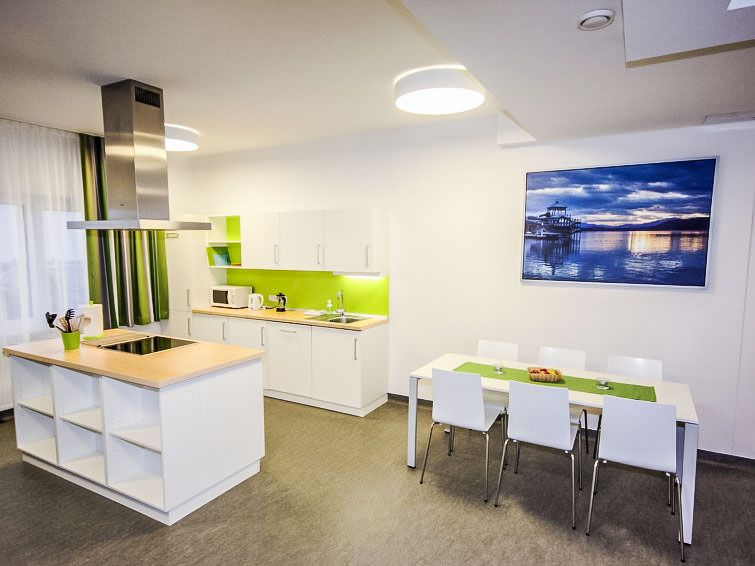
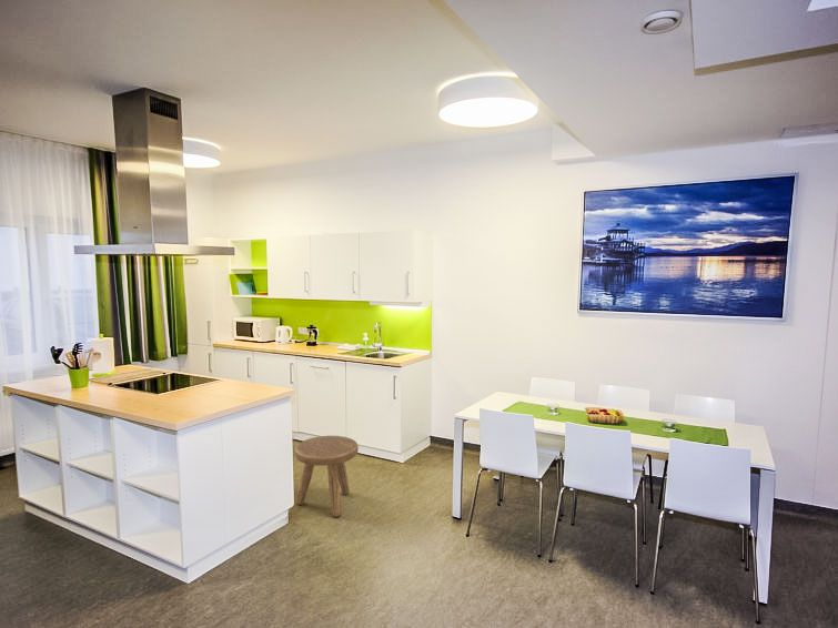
+ stool [294,435,360,518]
